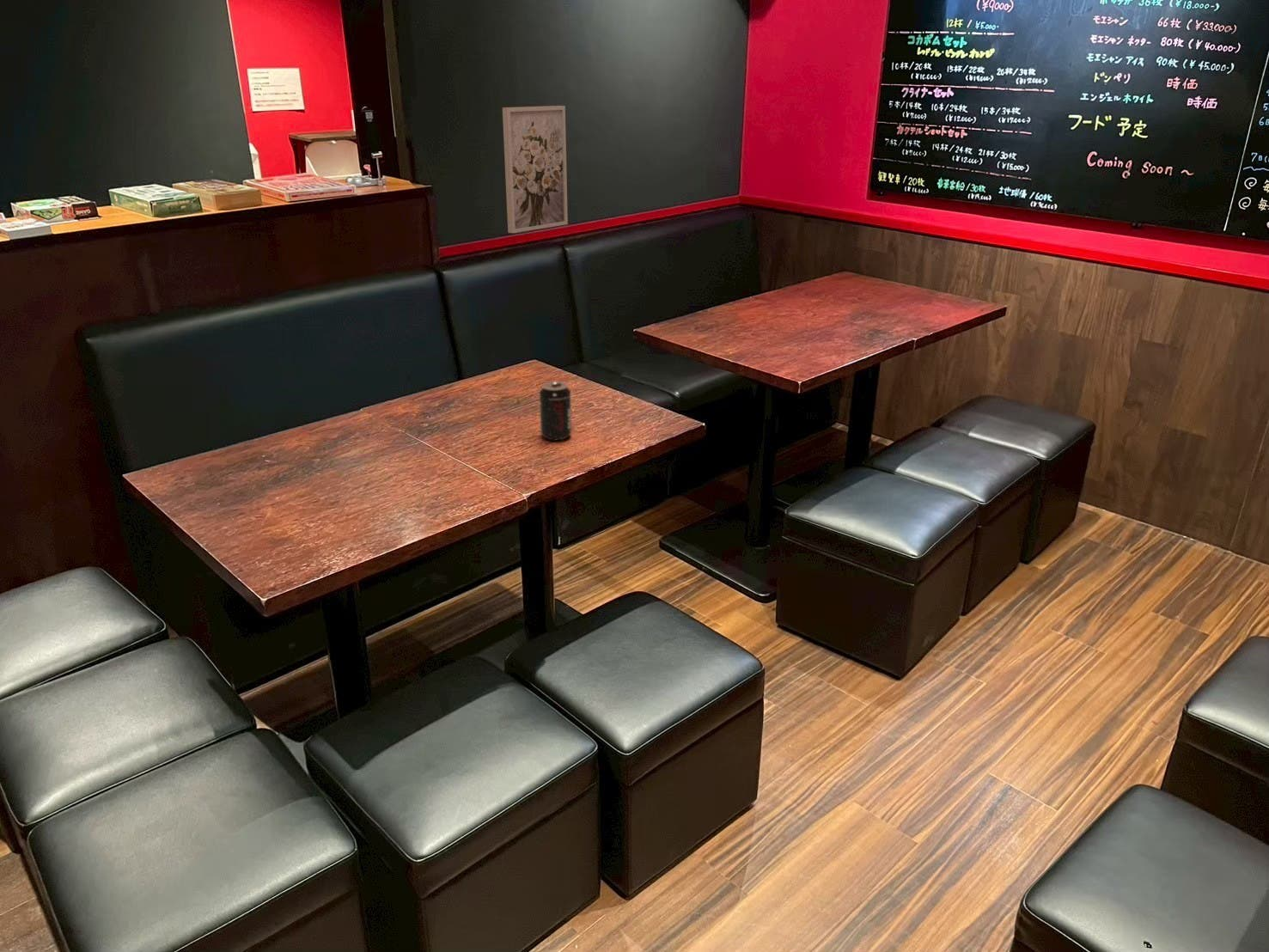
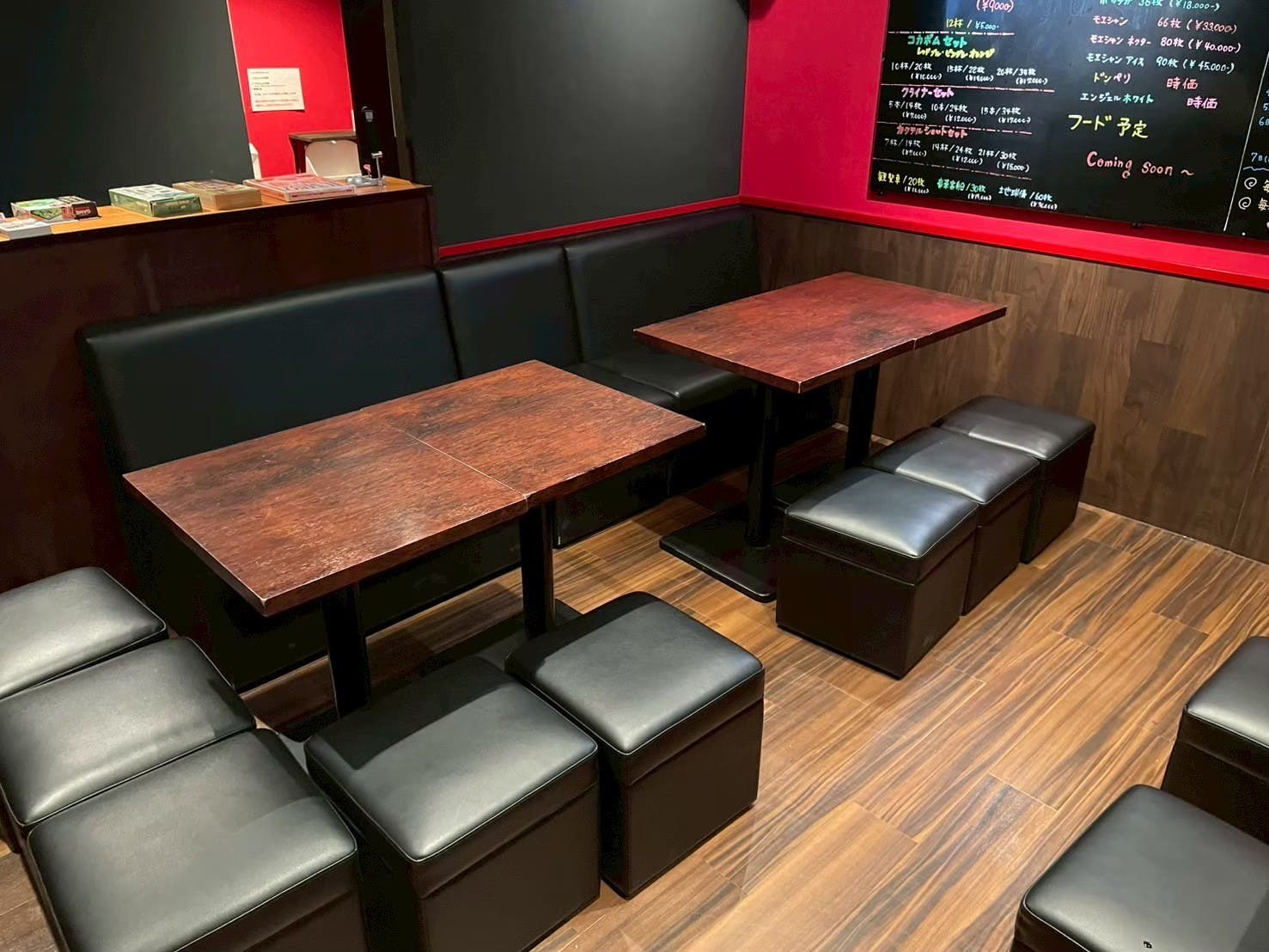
- beverage can [539,381,572,441]
- wall art [502,105,569,234]
